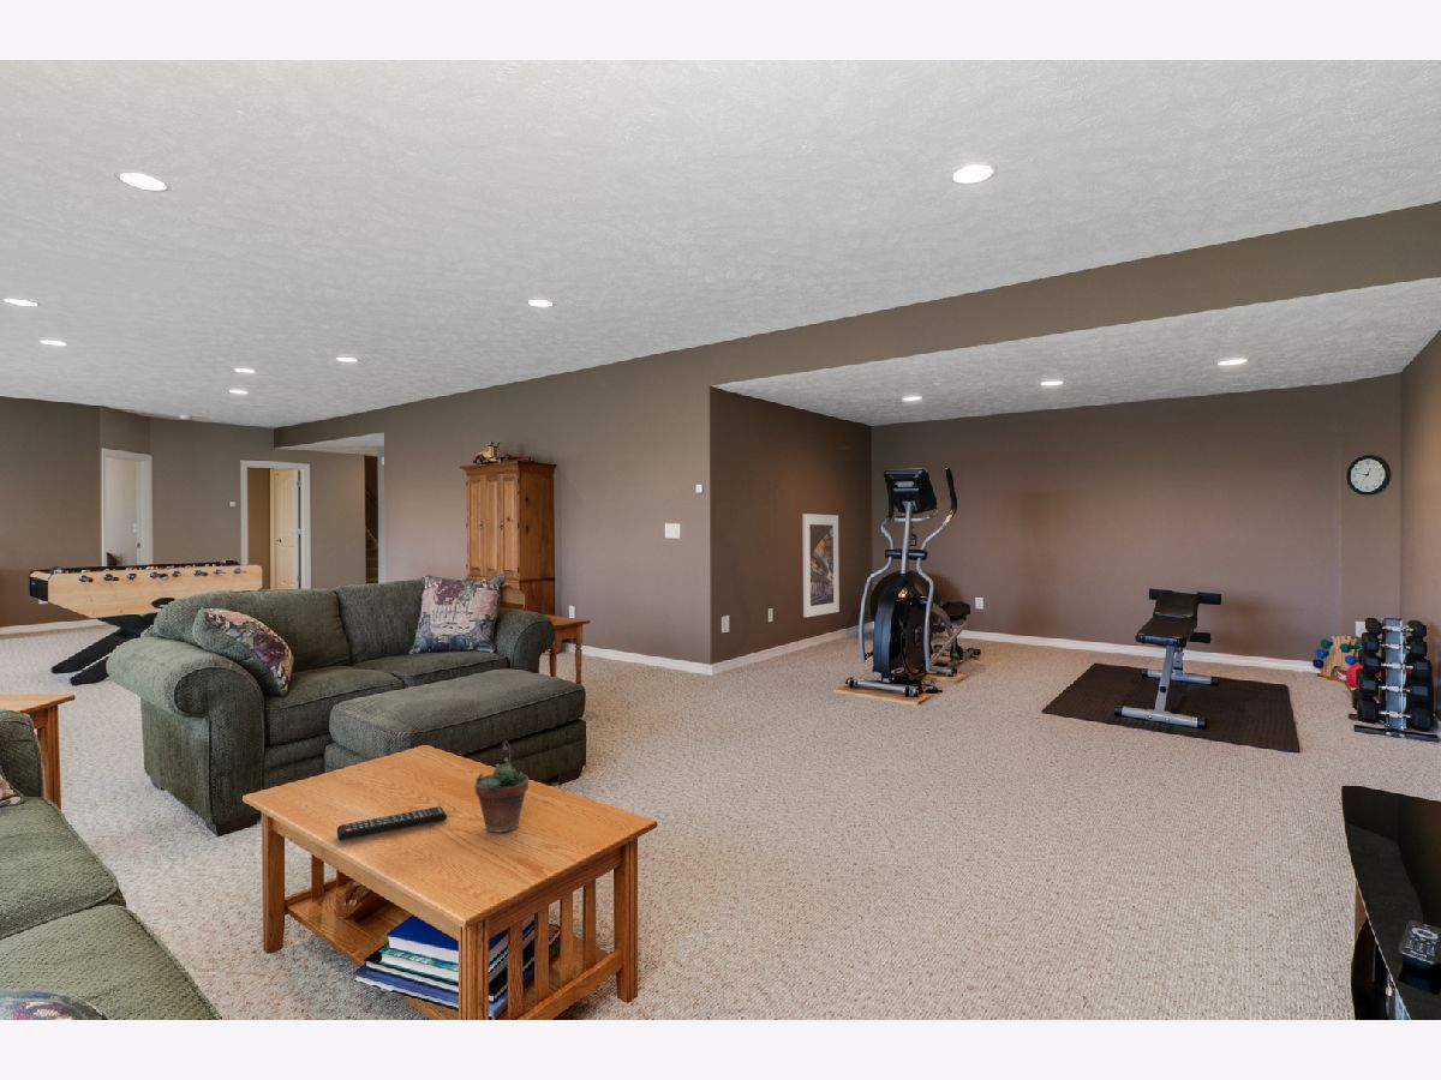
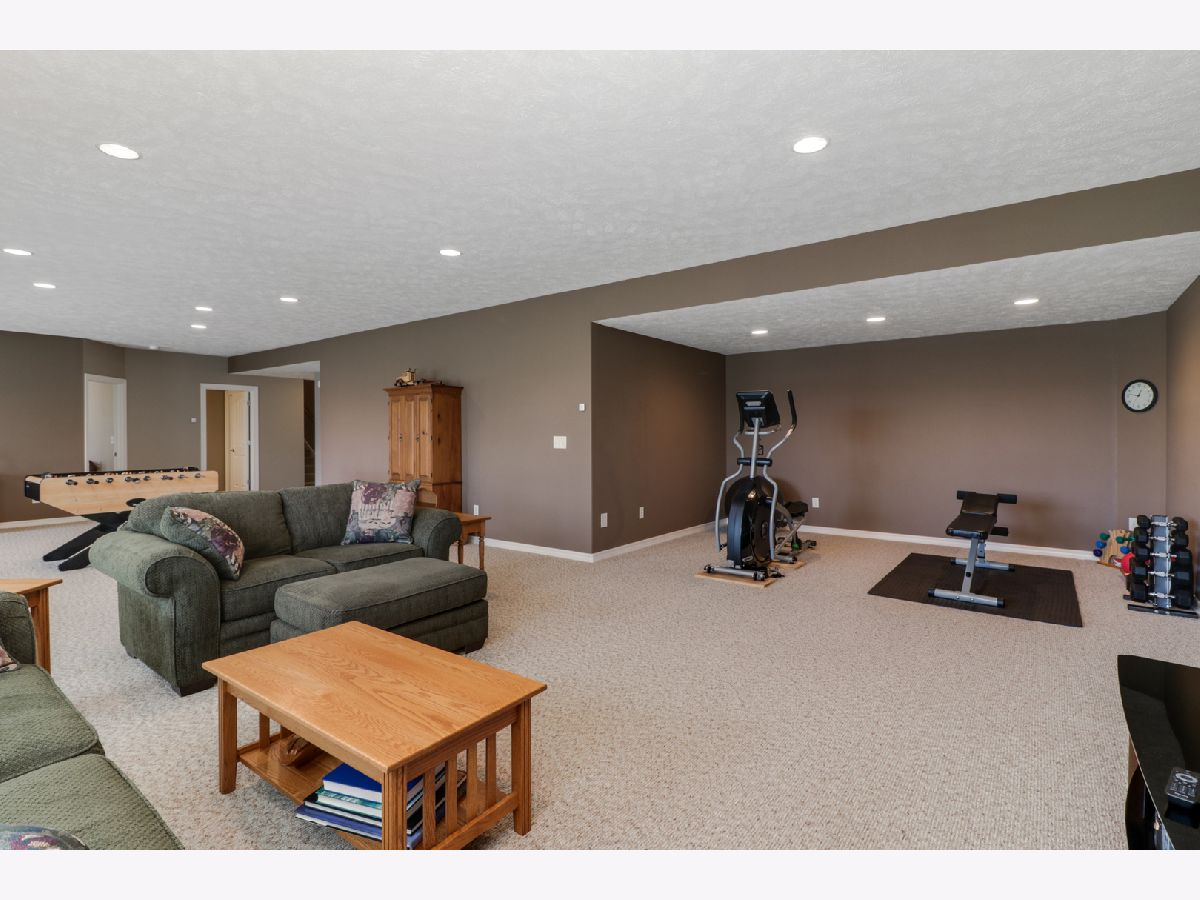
- succulent plant [473,740,530,833]
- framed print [801,512,841,618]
- remote control [336,806,448,841]
